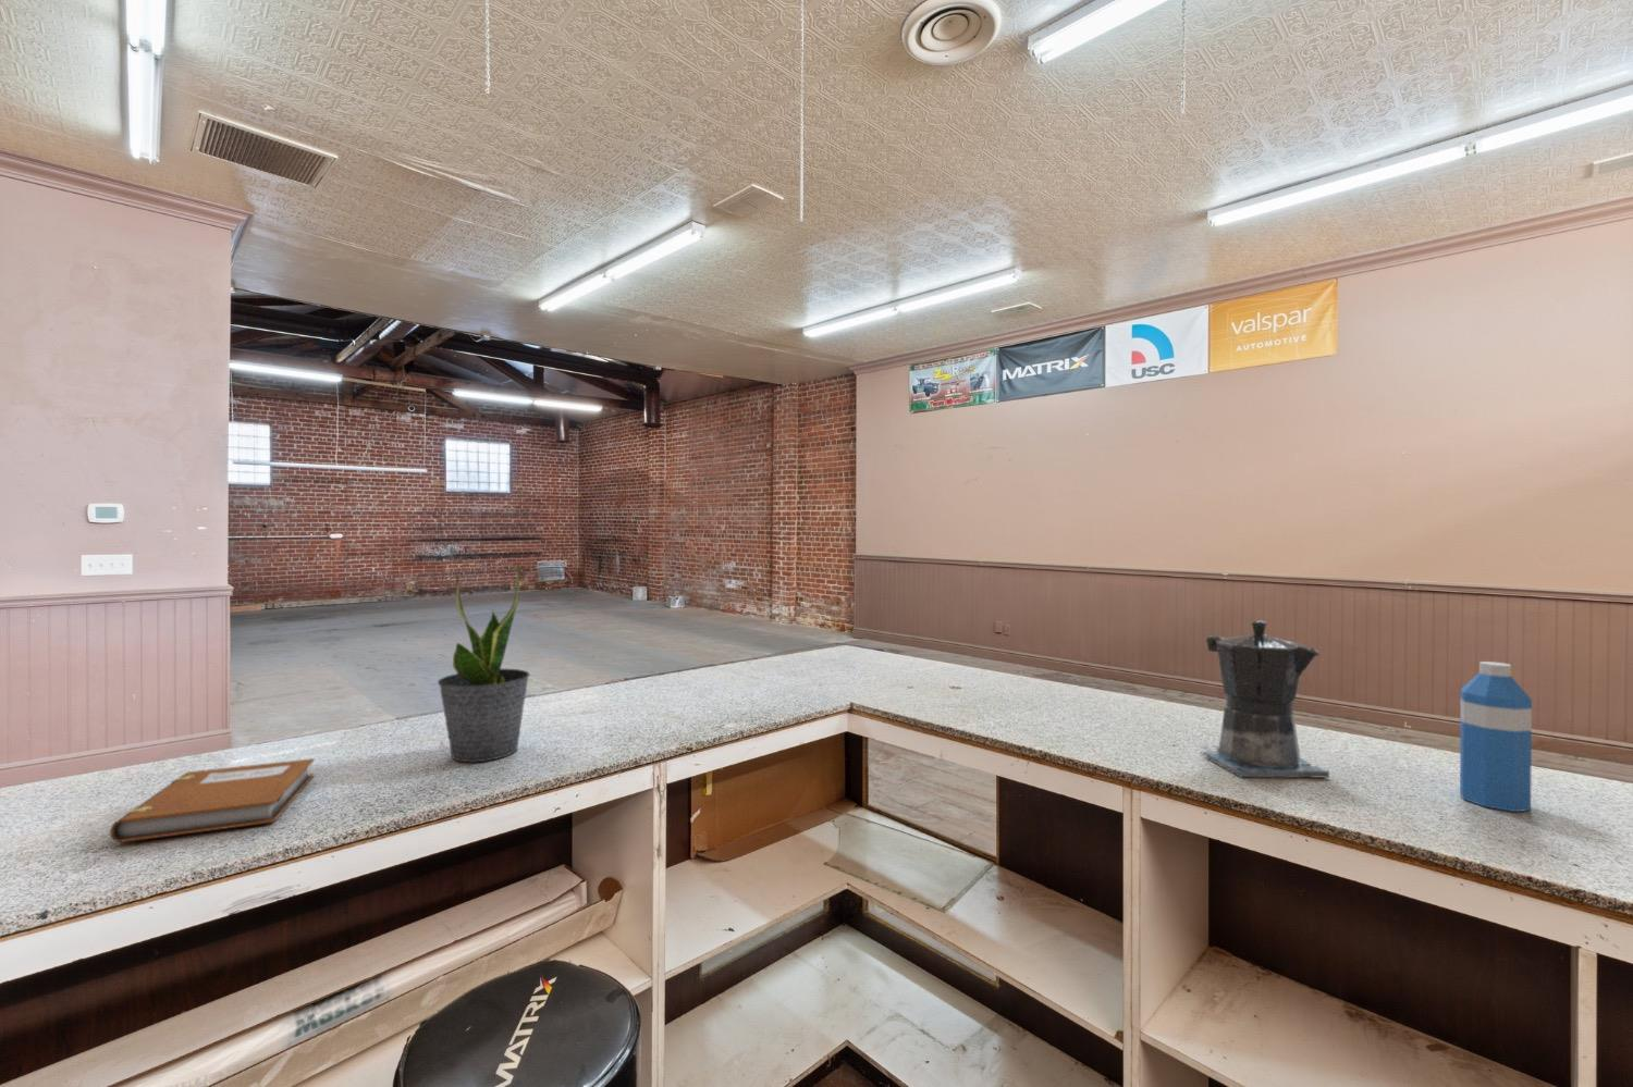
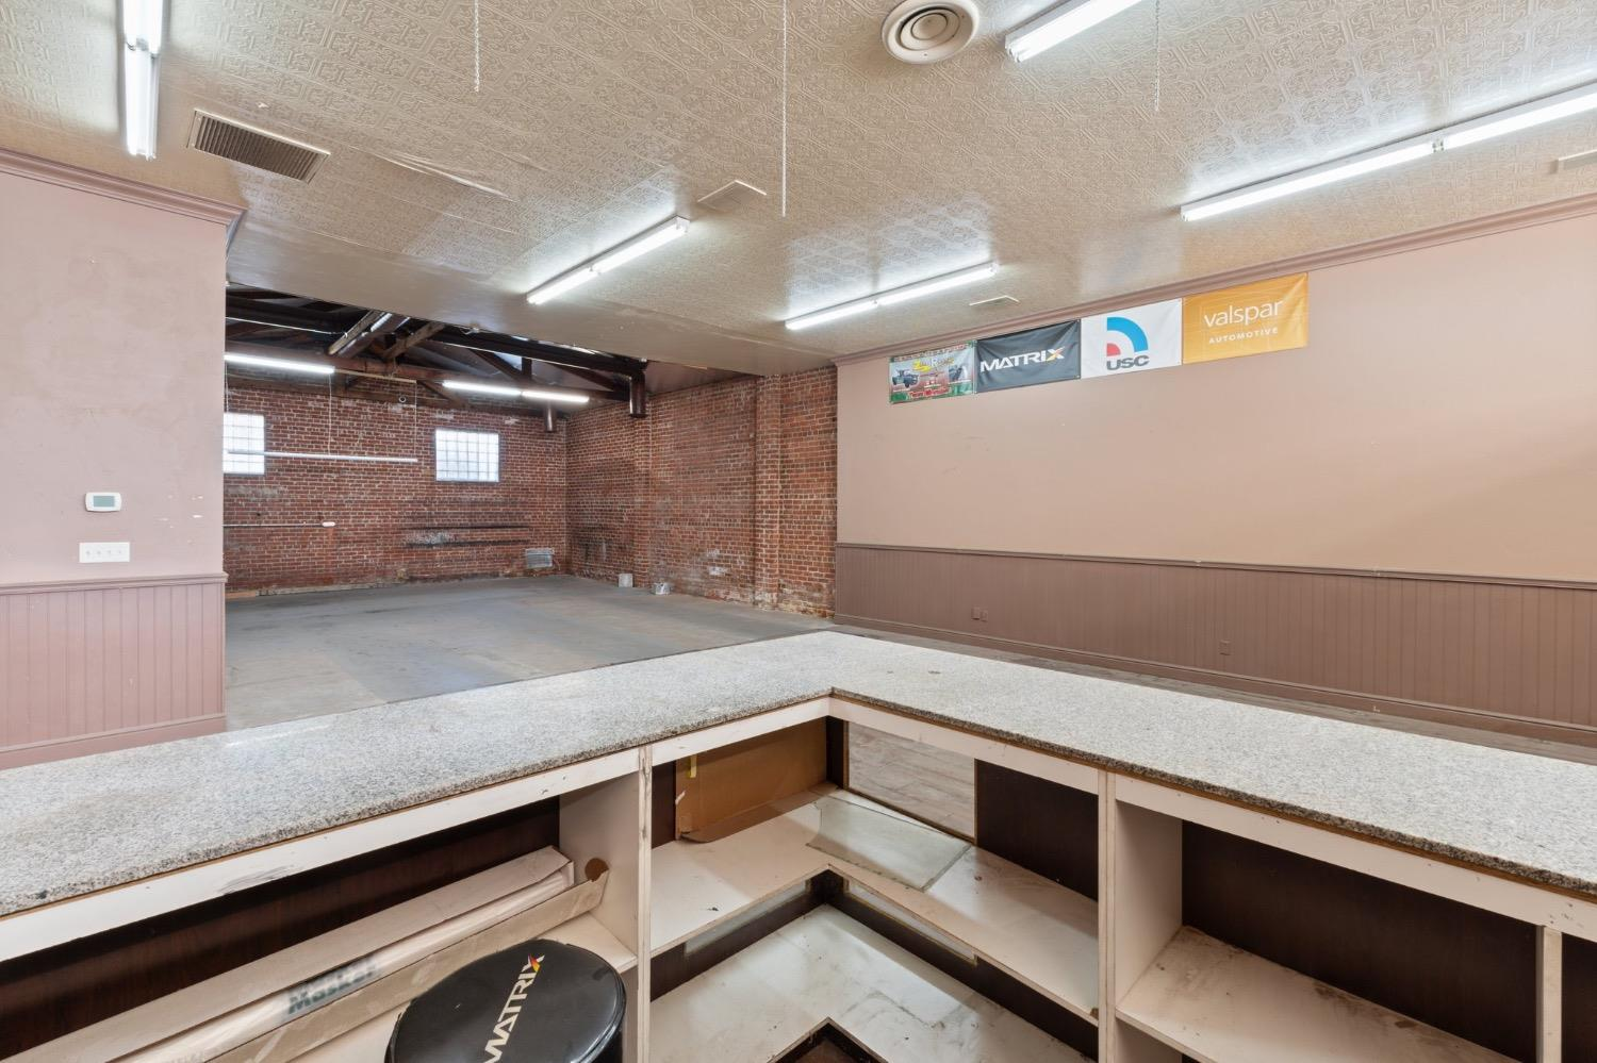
- notebook [110,757,314,843]
- water bottle [1458,660,1532,813]
- coffee maker [1193,619,1331,779]
- potted plant [437,565,531,763]
